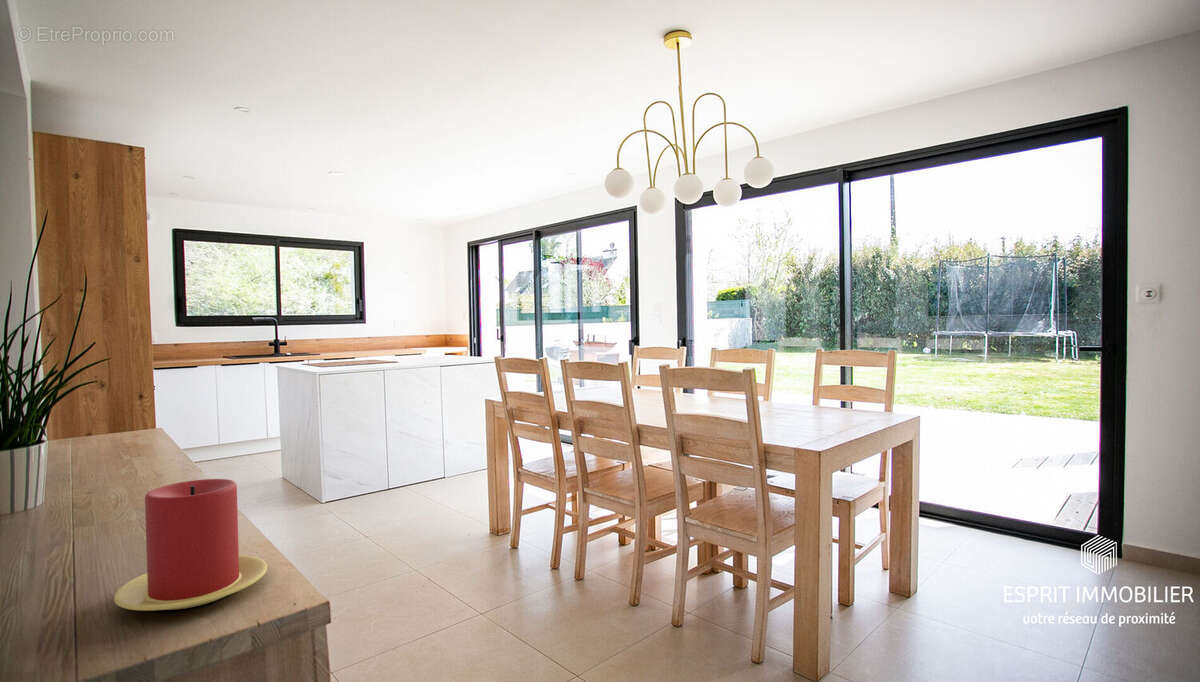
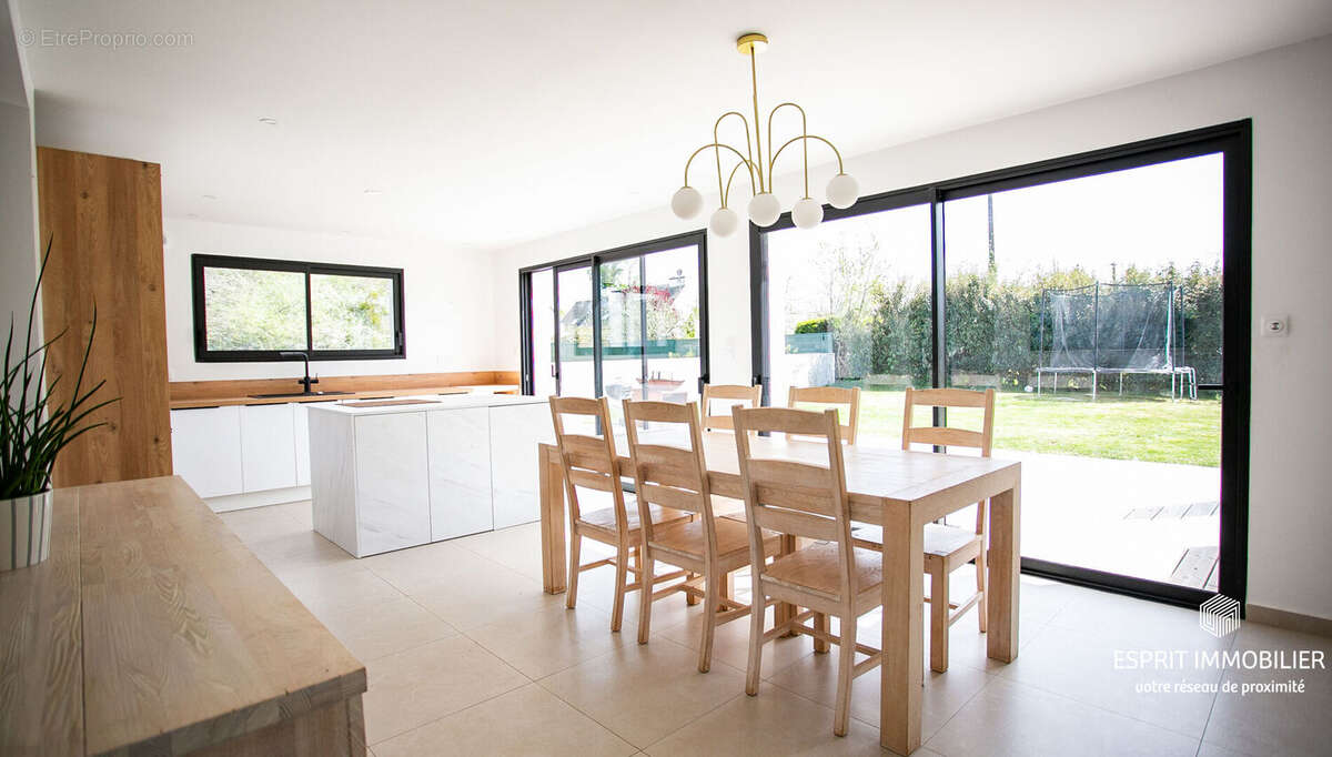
- candle [113,478,268,611]
